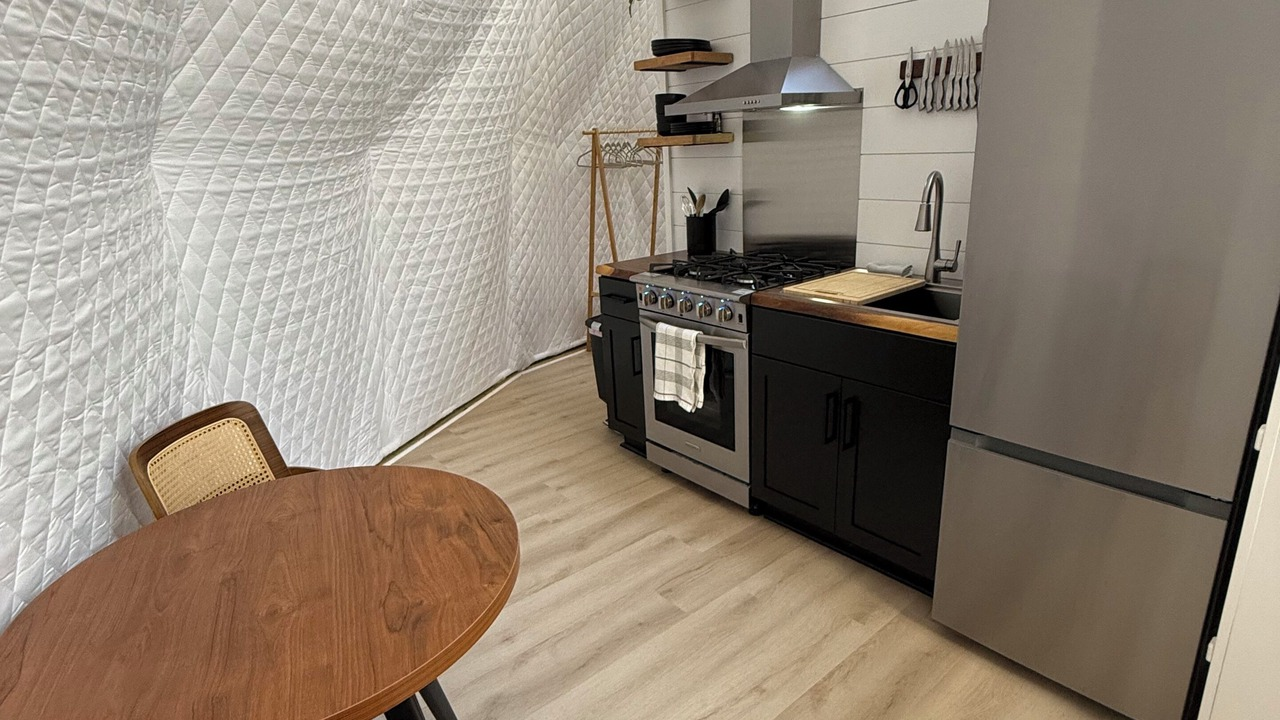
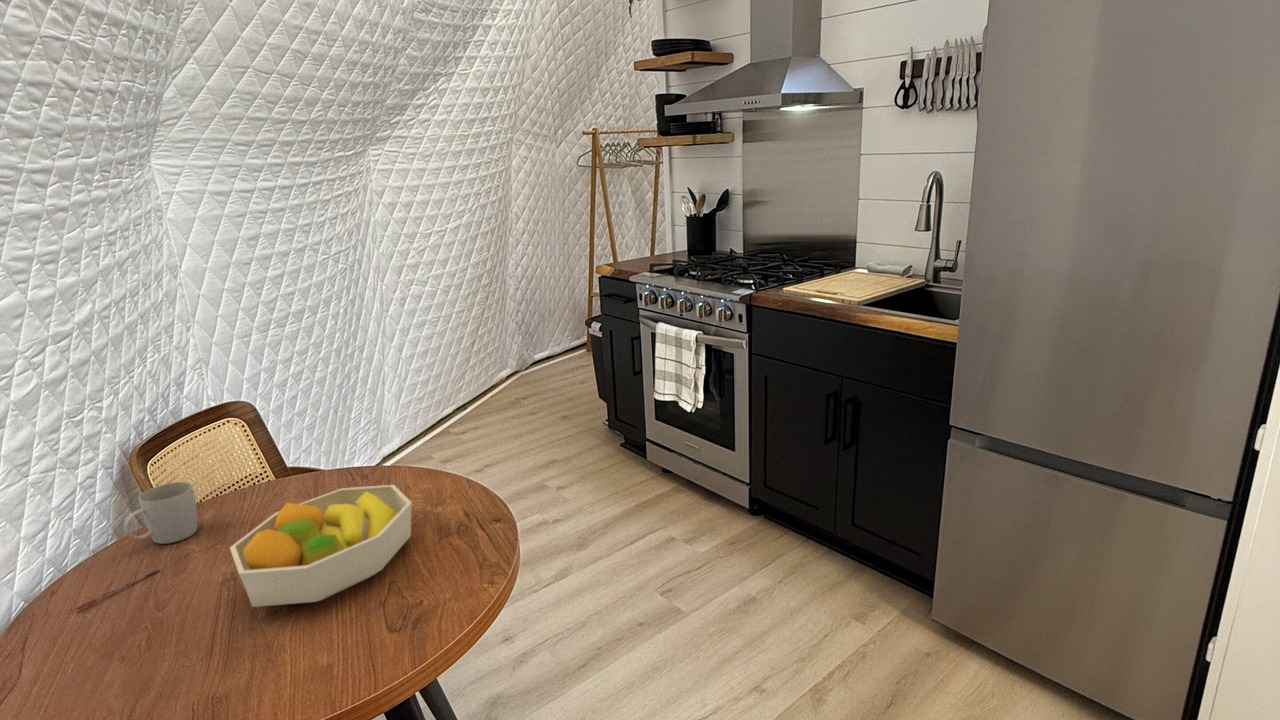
+ mug [123,481,198,545]
+ fruit bowl [229,484,413,608]
+ pen [75,568,161,611]
